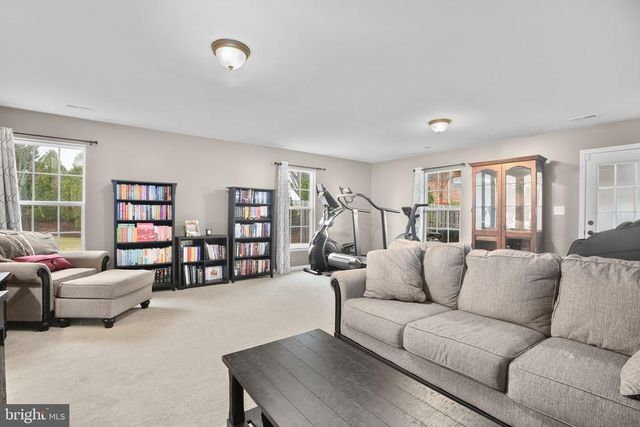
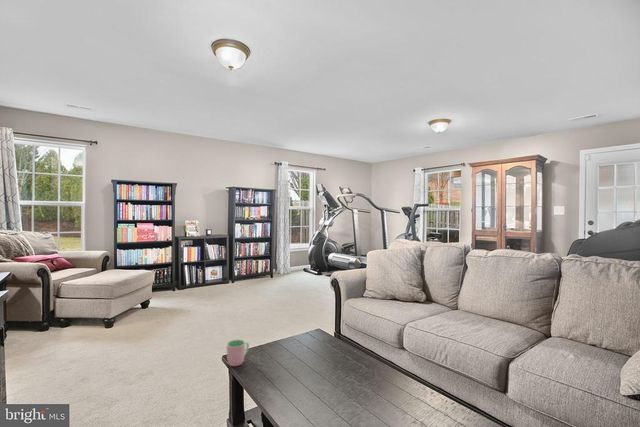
+ cup [226,339,250,367]
